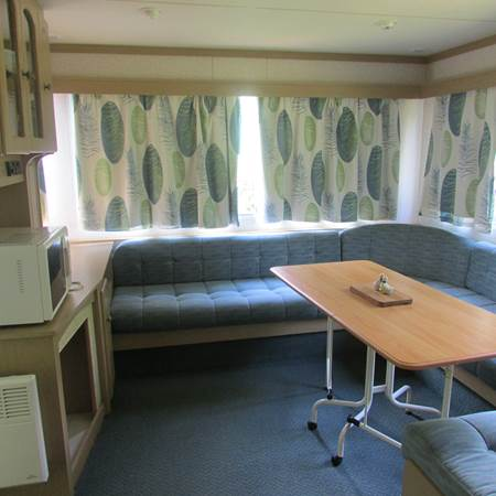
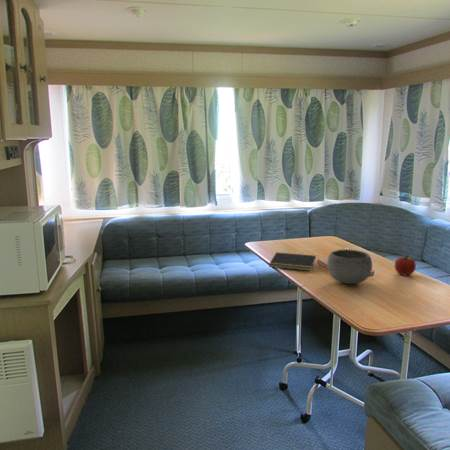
+ apple [394,255,417,276]
+ notepad [268,251,317,272]
+ bowl [326,248,373,285]
